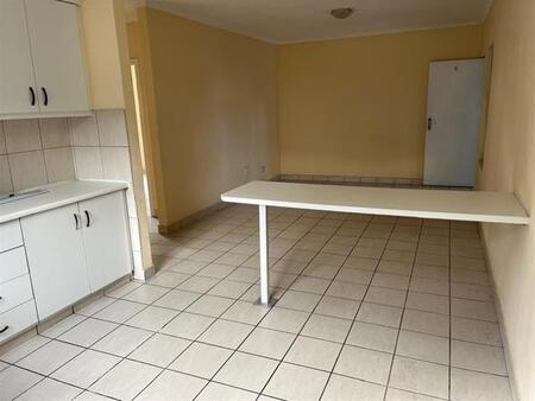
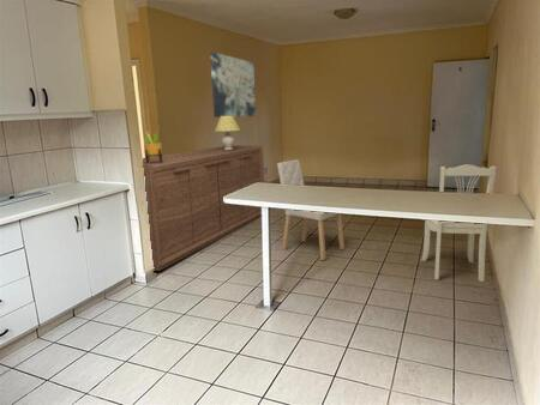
+ dining chair [420,163,497,283]
+ dining chair [276,158,346,261]
+ table lamp [214,116,241,151]
+ wall art [209,52,257,119]
+ potted plant [140,129,163,164]
+ sideboard [142,145,265,272]
